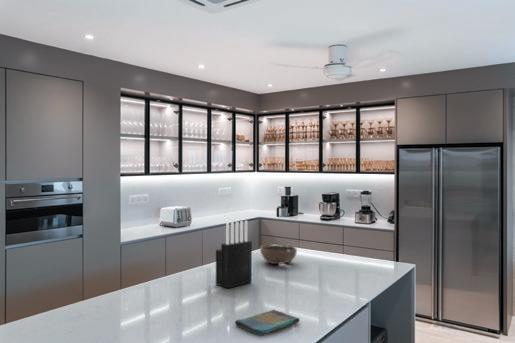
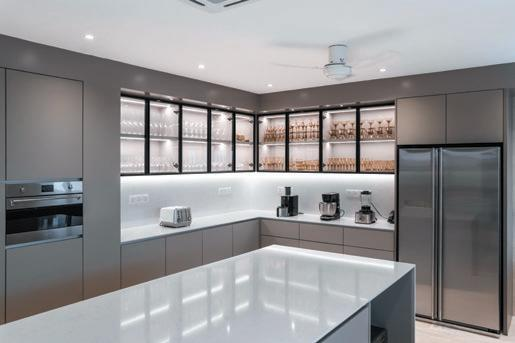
- knife block [215,220,253,289]
- bowl [259,244,298,265]
- dish towel [234,309,300,338]
